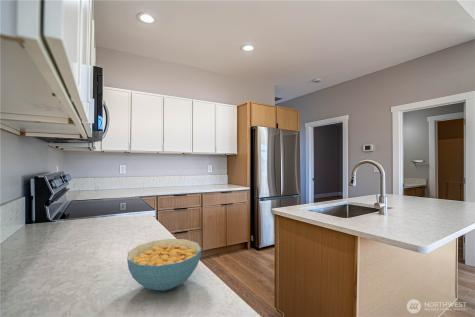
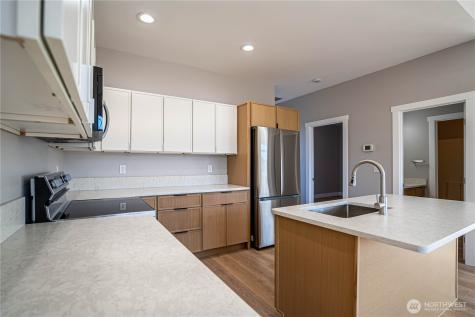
- cereal bowl [126,238,202,292]
